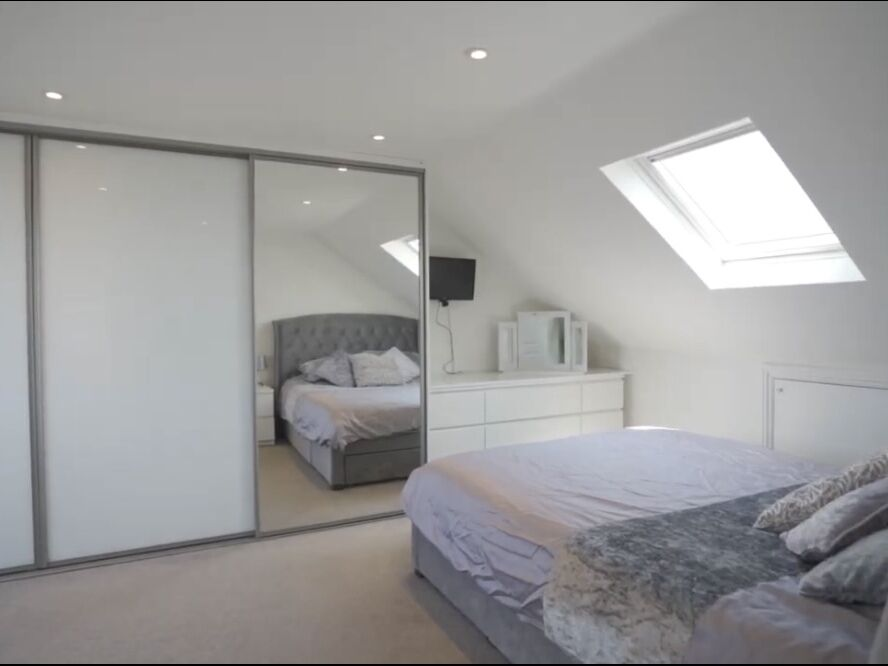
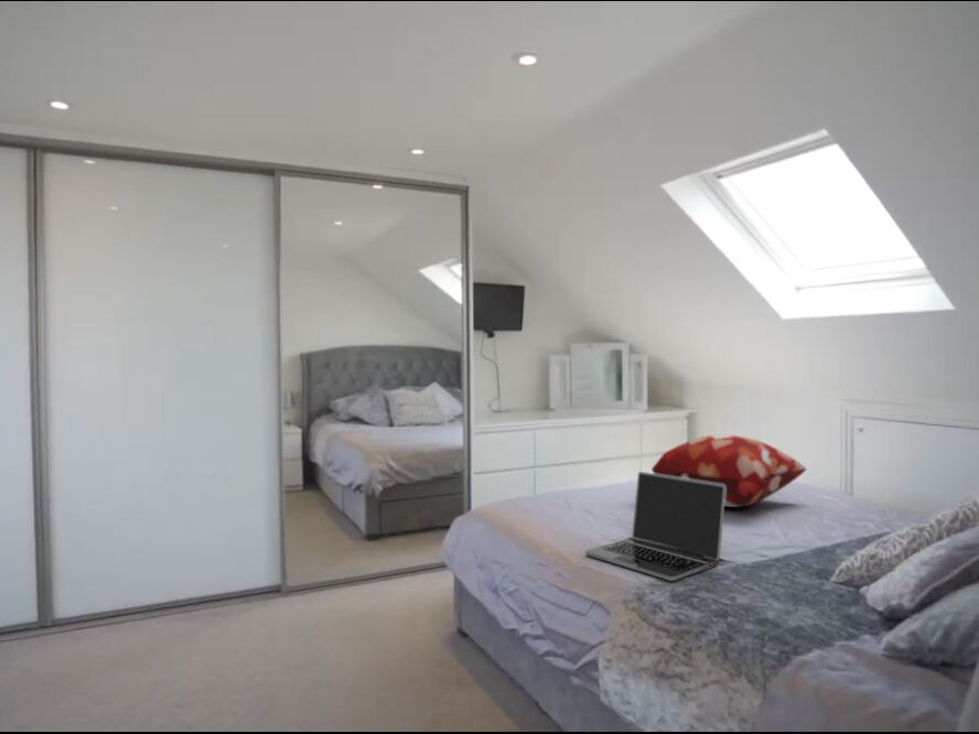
+ laptop [584,471,725,582]
+ decorative pillow [650,434,807,508]
